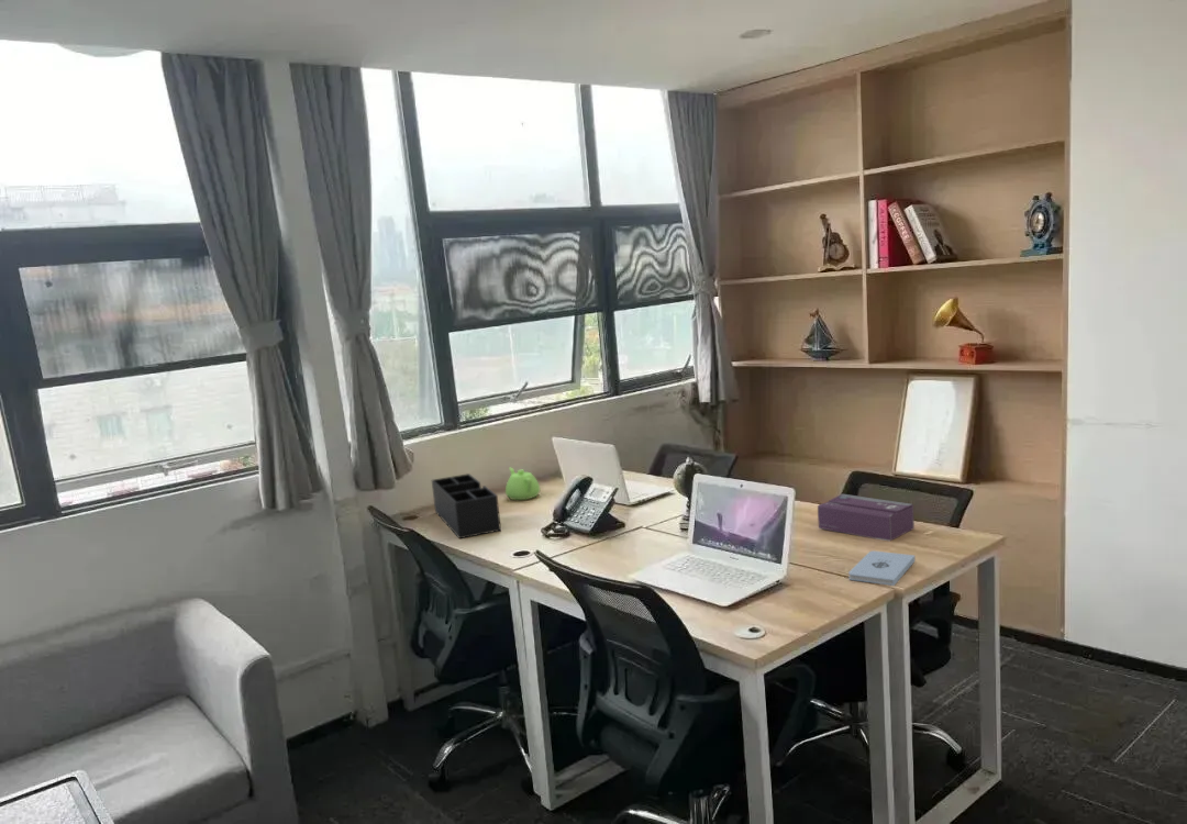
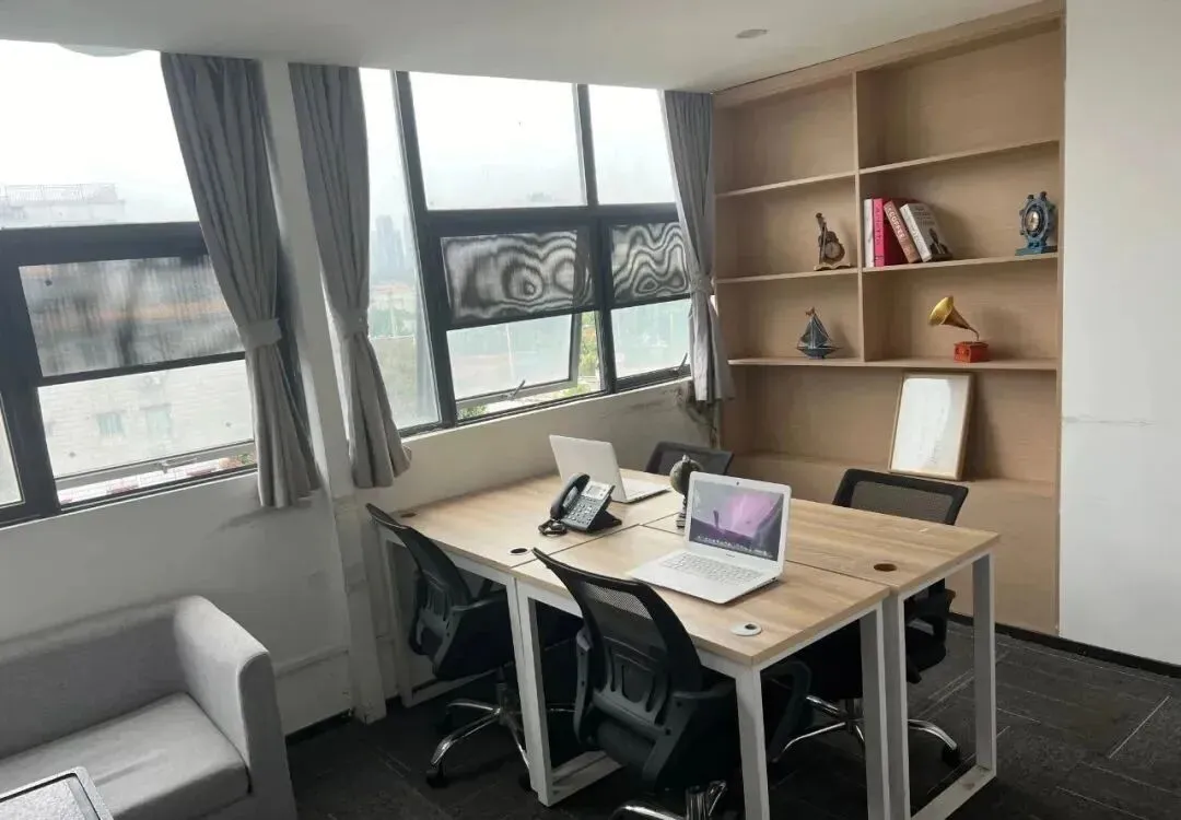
- teapot [504,467,541,501]
- desk organizer [431,472,502,539]
- tissue box [817,493,916,542]
- notepad [847,549,917,587]
